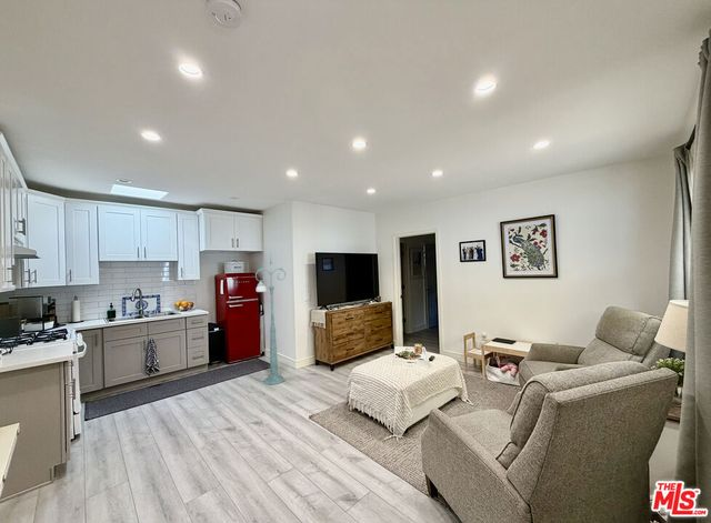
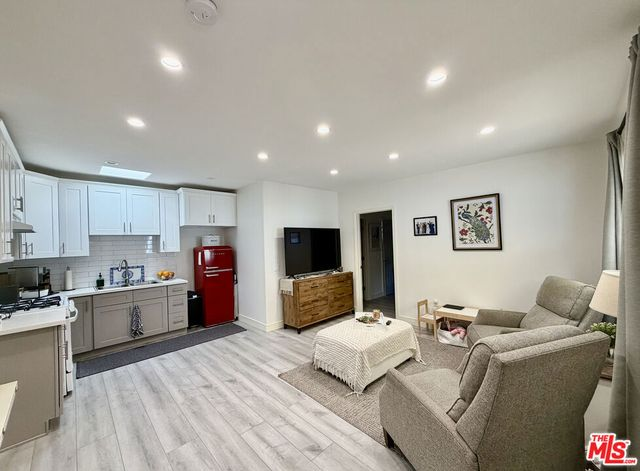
- floor lamp [254,250,287,386]
